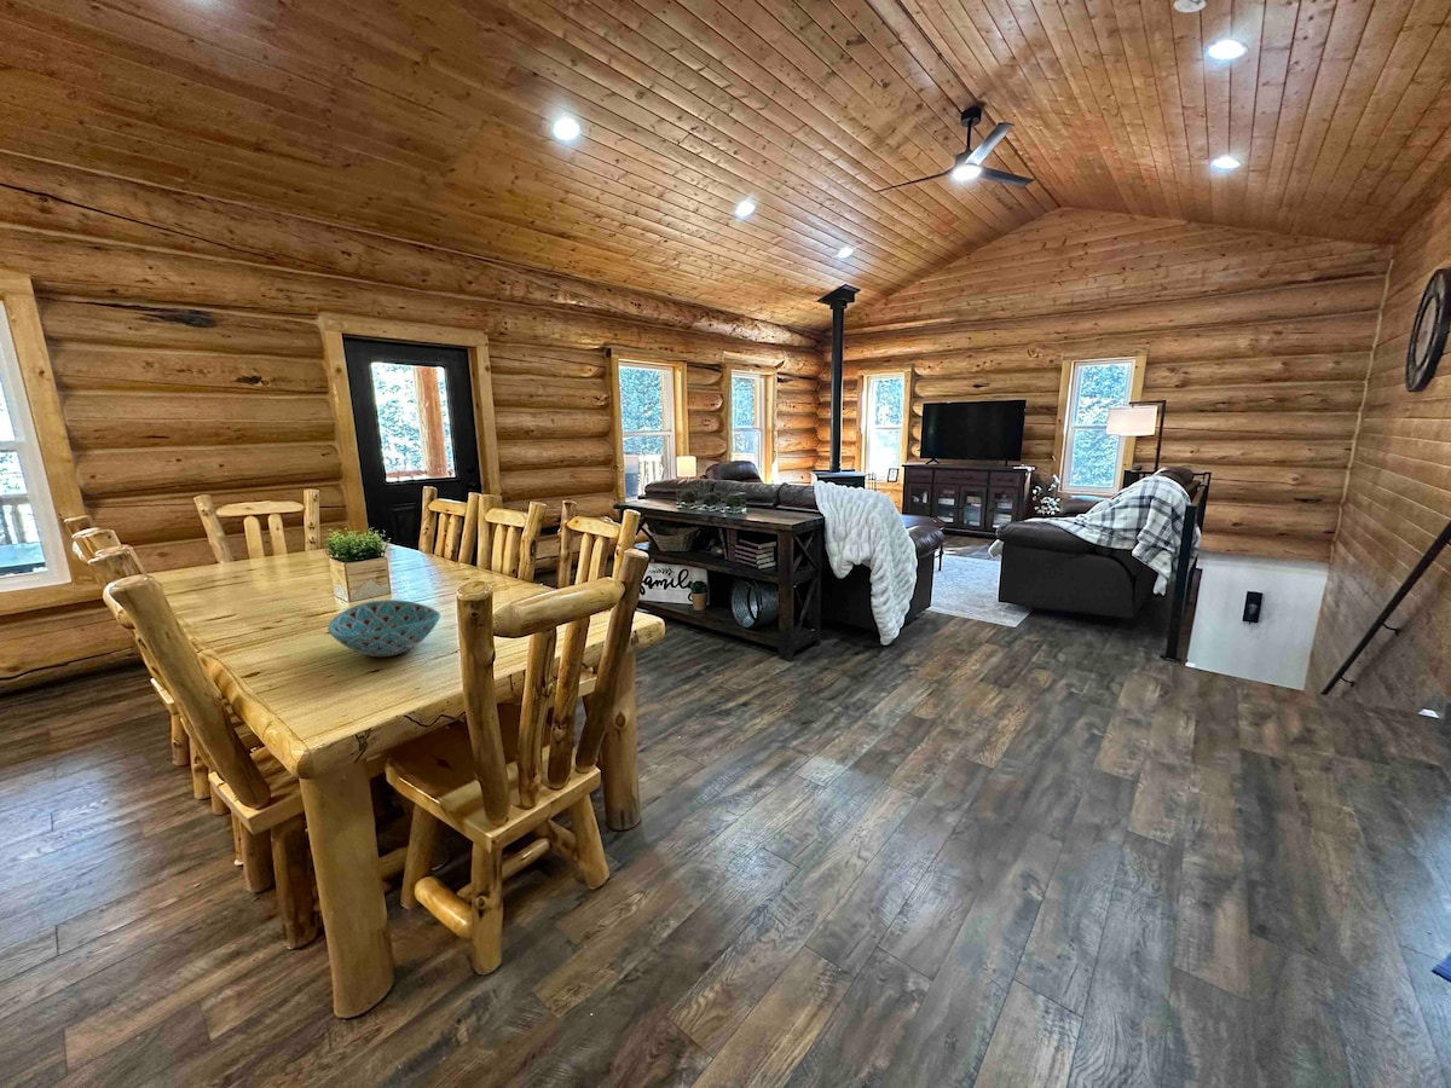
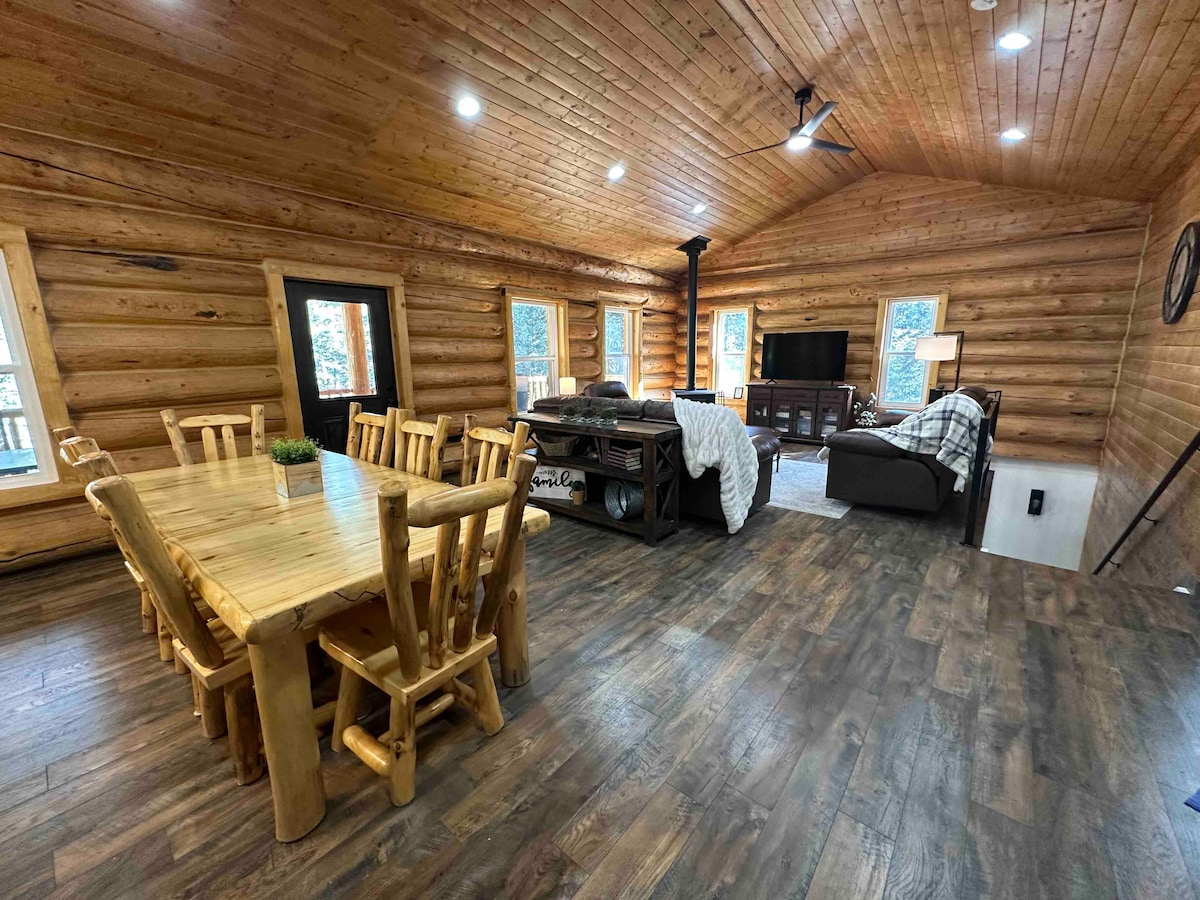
- bowl [326,598,441,658]
